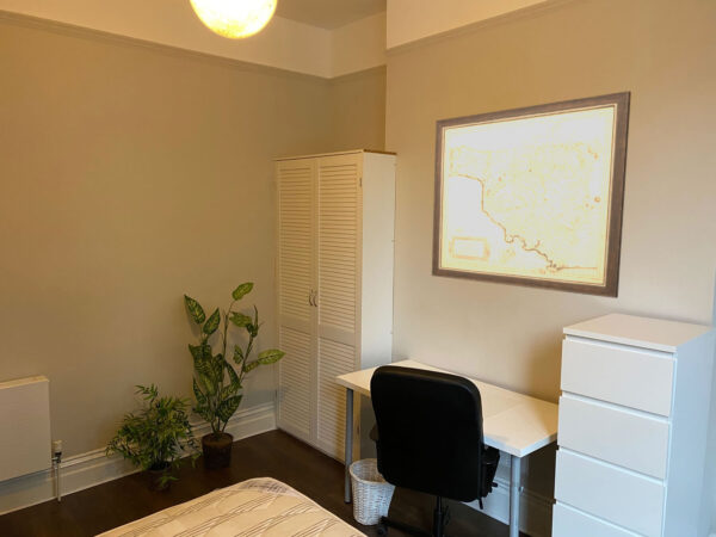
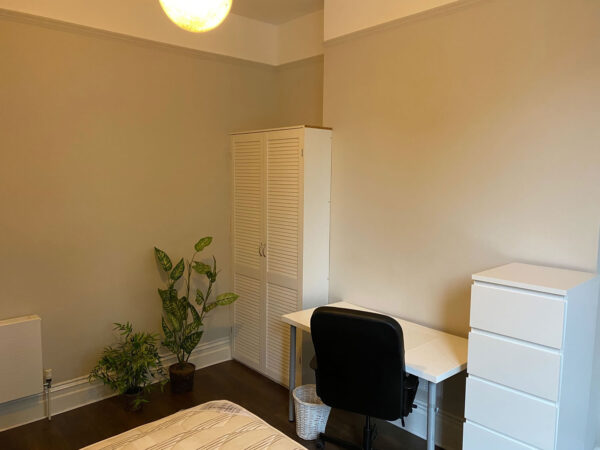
- wall art [431,90,632,300]
